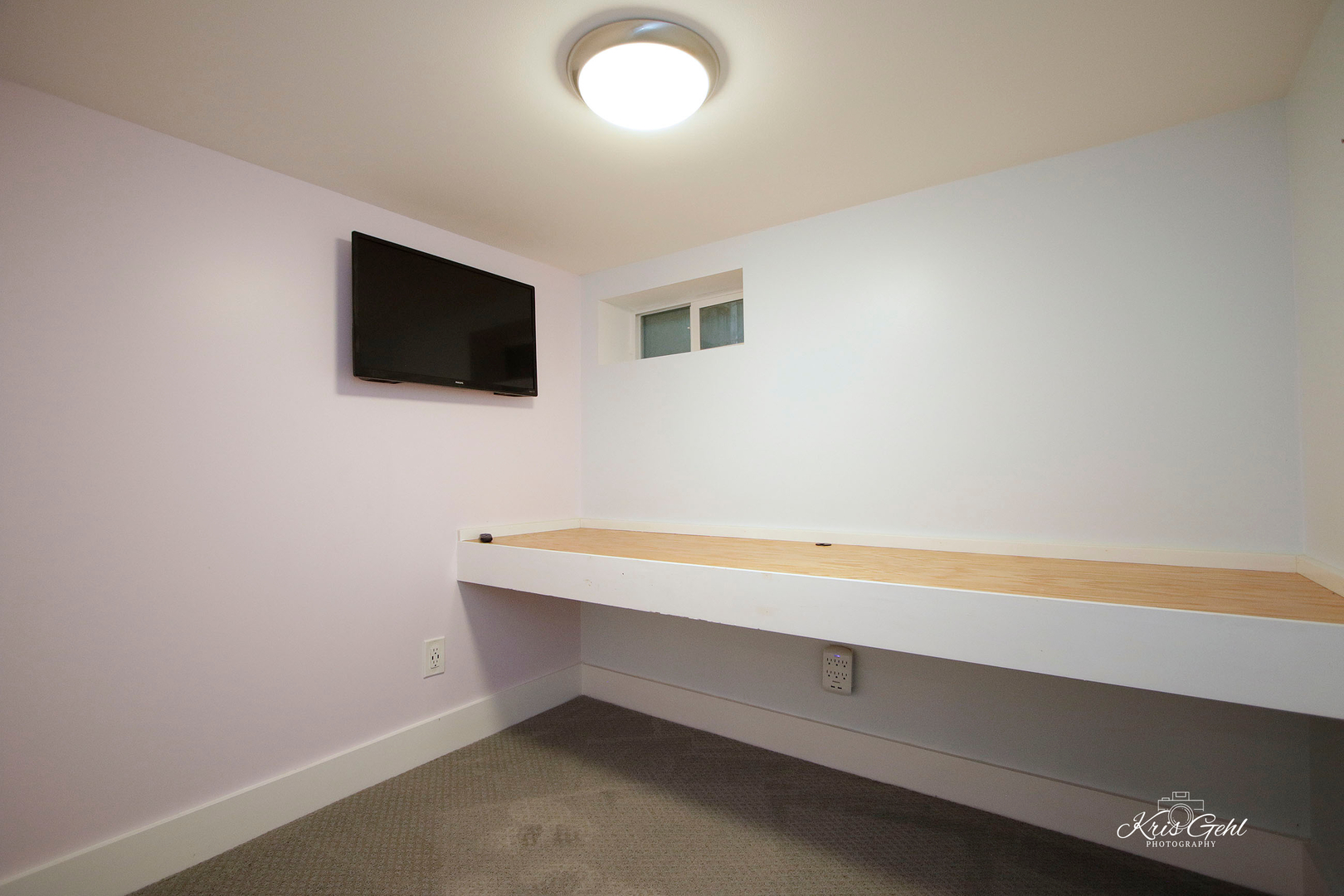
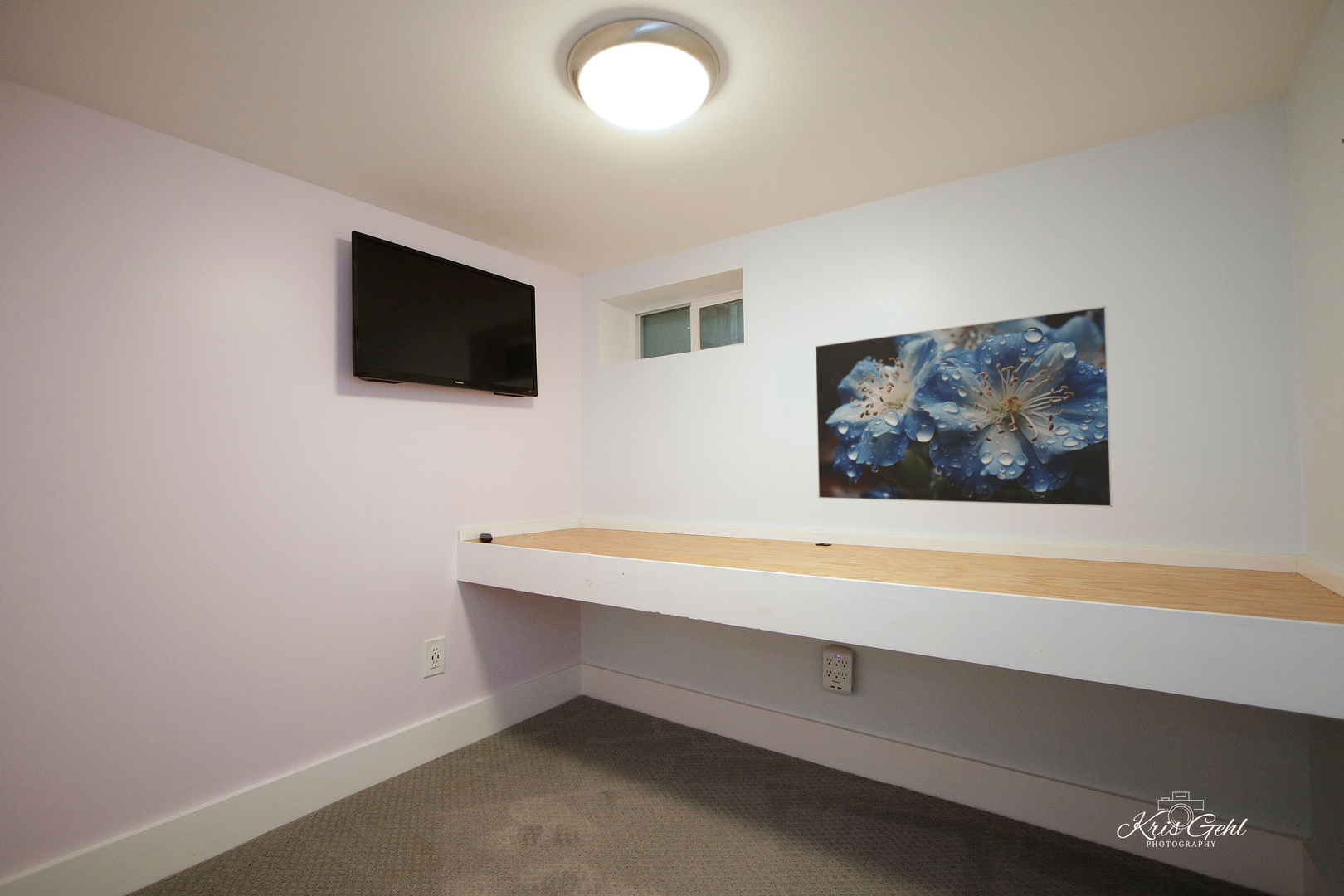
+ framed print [814,305,1113,508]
